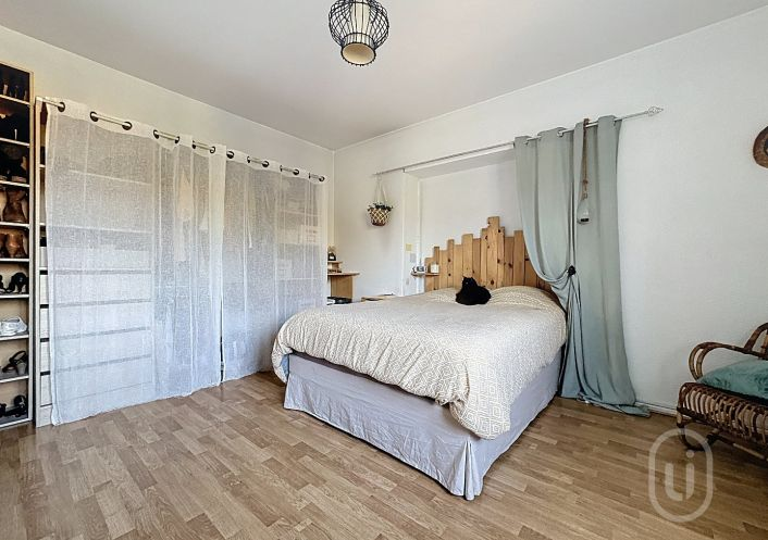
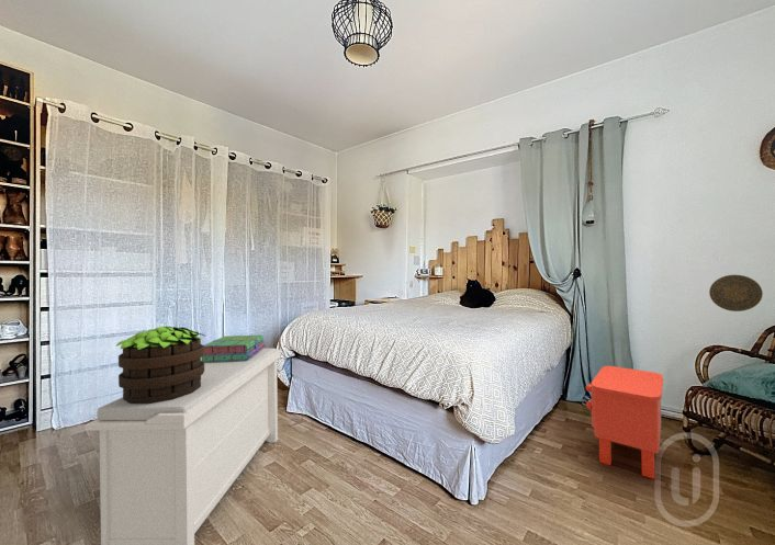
+ potted plant [114,326,206,404]
+ decorative plate [708,274,764,313]
+ nightstand [585,365,664,480]
+ bench [83,348,281,545]
+ stack of books [201,334,266,362]
